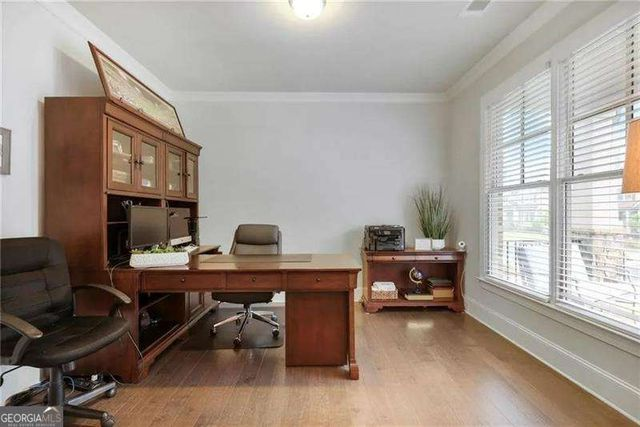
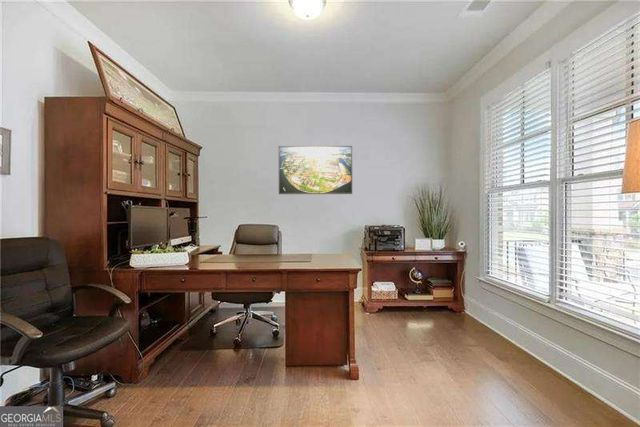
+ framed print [278,145,353,195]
